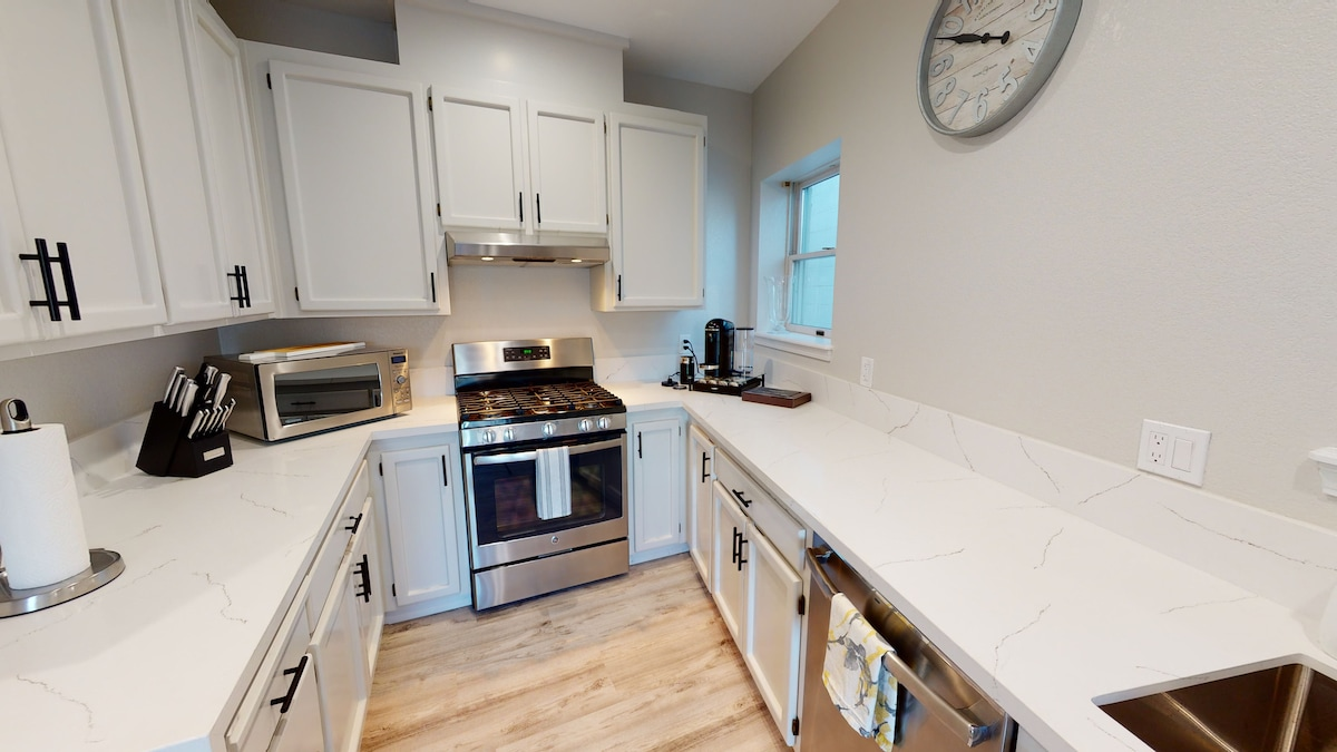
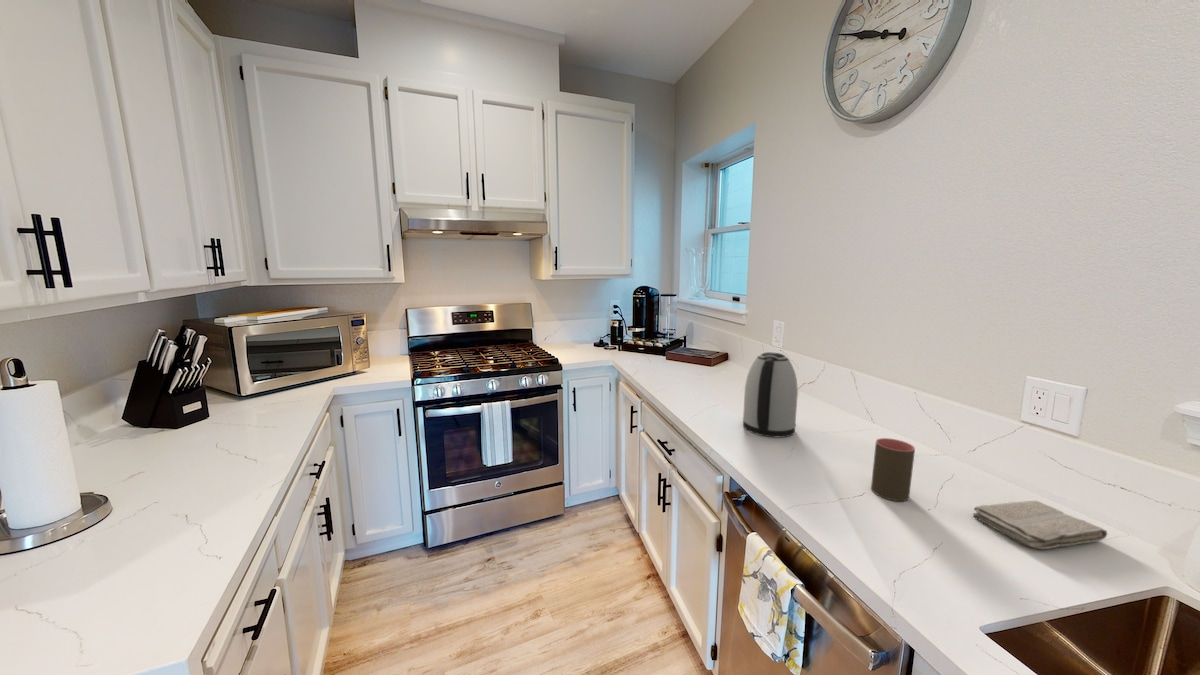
+ cup [870,437,916,502]
+ kettle [742,351,799,438]
+ washcloth [972,500,1108,550]
